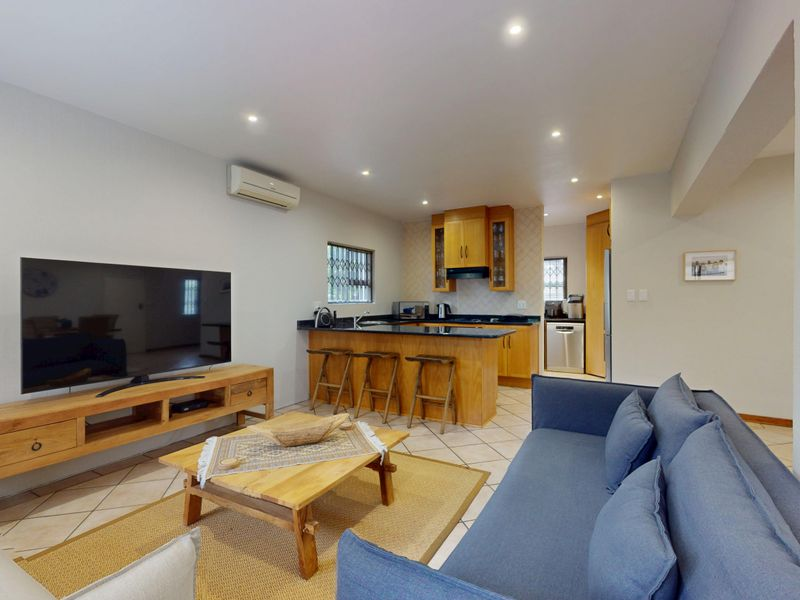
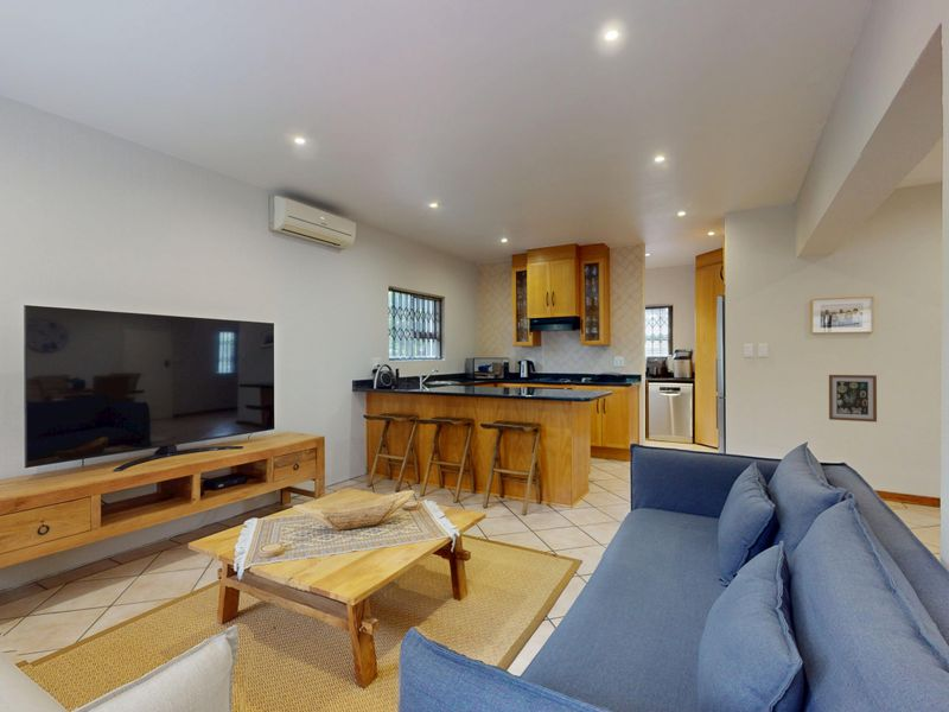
+ wall art [828,374,878,424]
